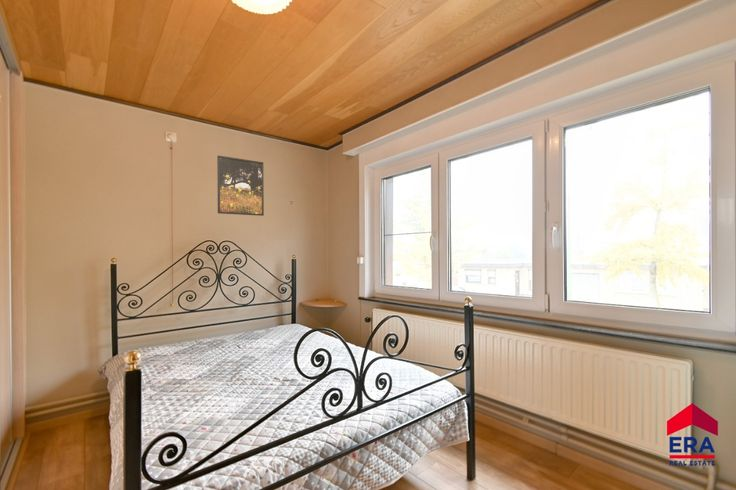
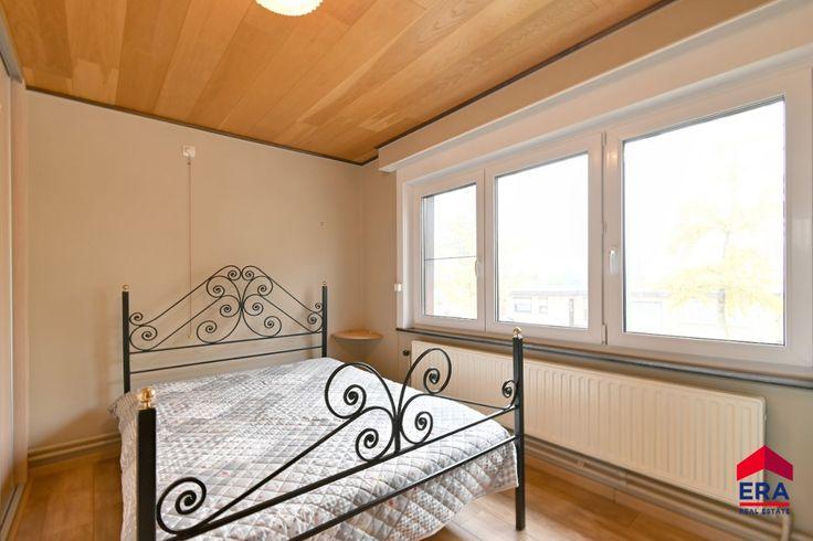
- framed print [216,154,265,217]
